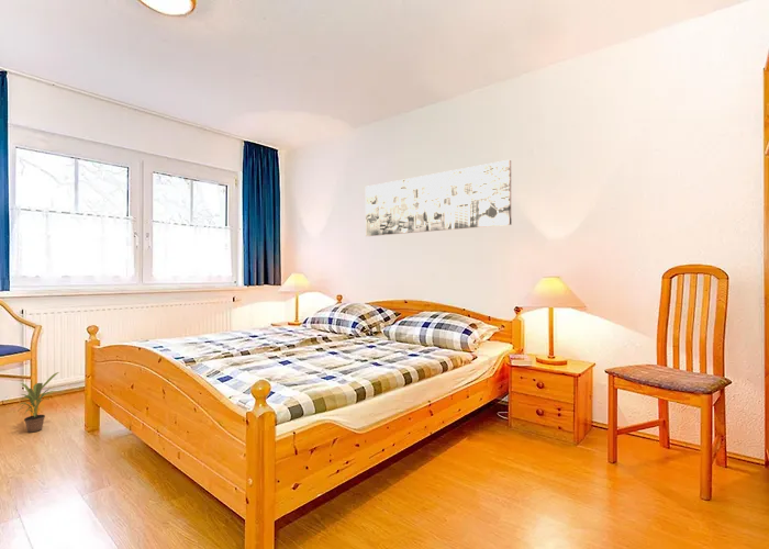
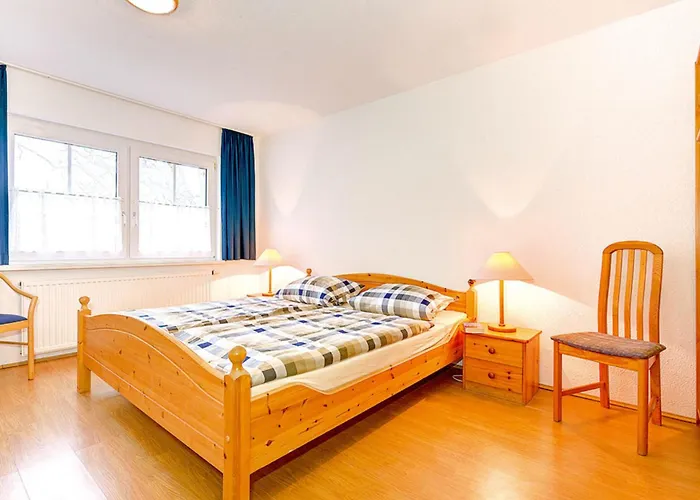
- wall art [365,159,513,237]
- potted plant [16,371,62,434]
